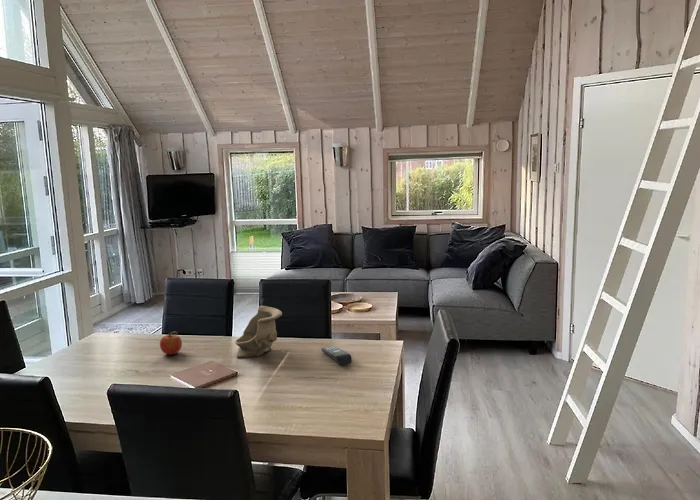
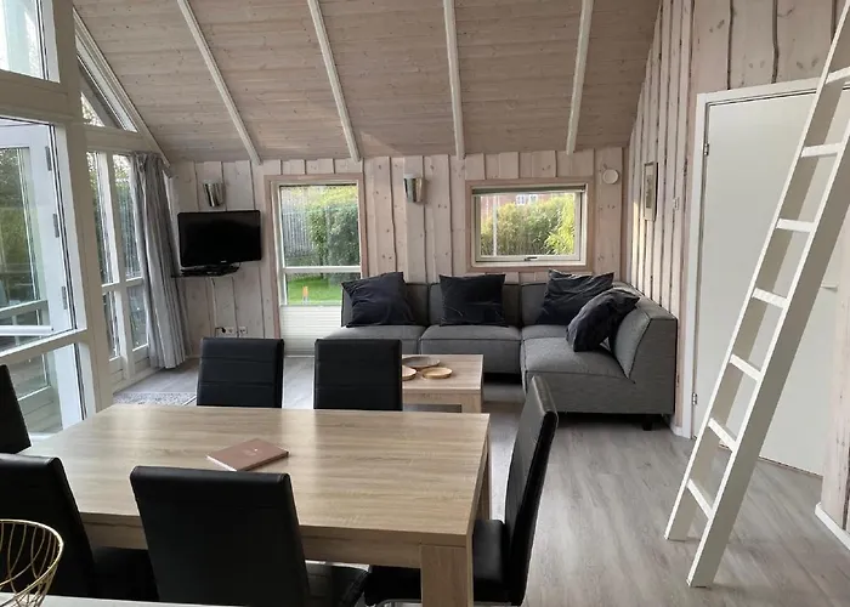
- decorative bowl [234,305,283,359]
- remote control [321,345,353,366]
- fruit [159,331,183,356]
